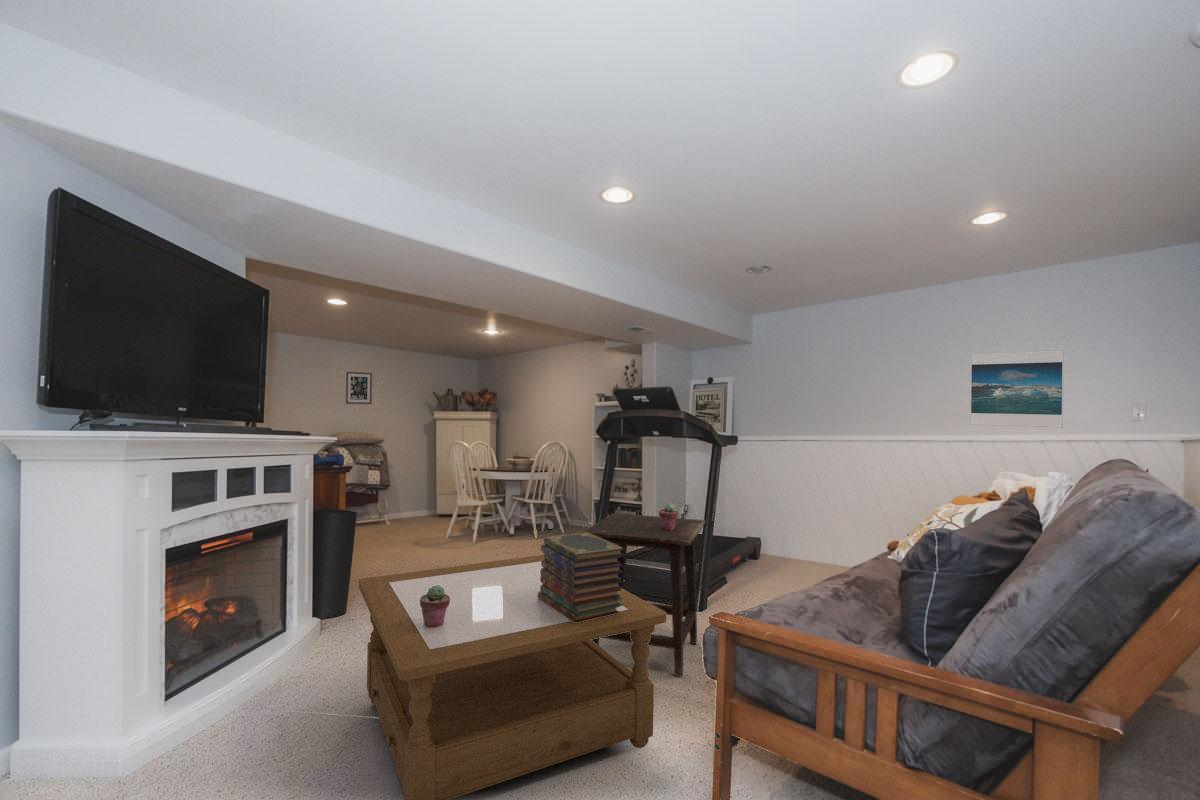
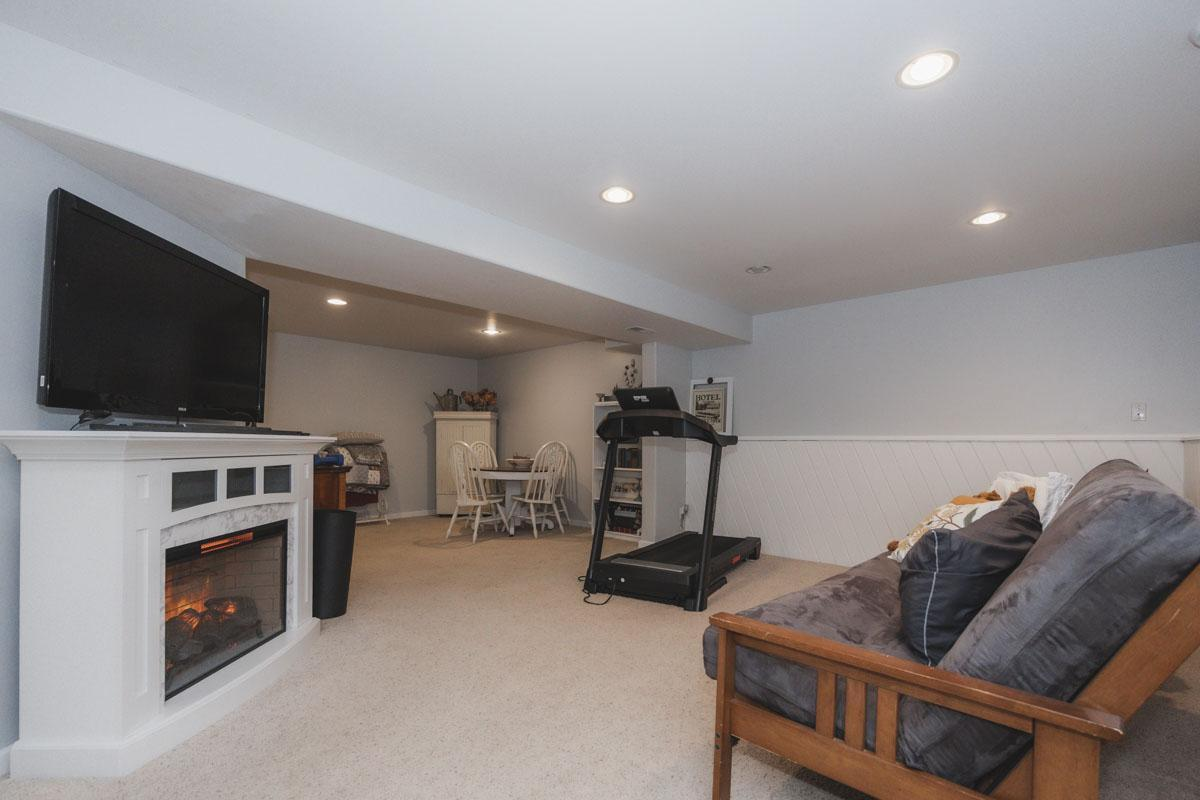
- potted succulent [420,585,450,628]
- side table [581,512,707,679]
- coffee table [358,554,667,800]
- wall art [345,371,373,405]
- book stack [538,532,624,623]
- potted succulent [658,502,679,530]
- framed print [969,349,1064,429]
